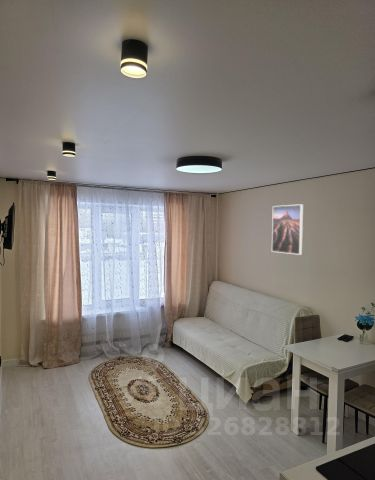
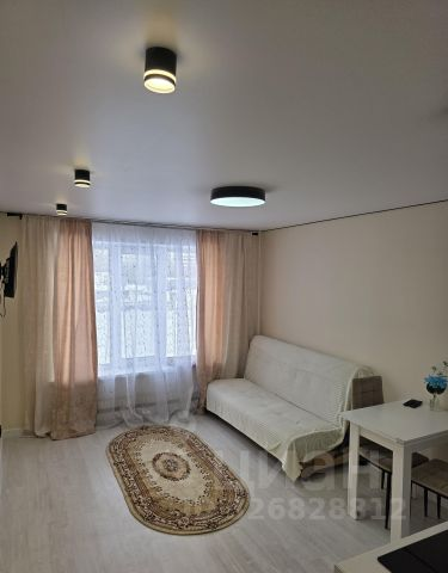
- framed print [271,203,304,256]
